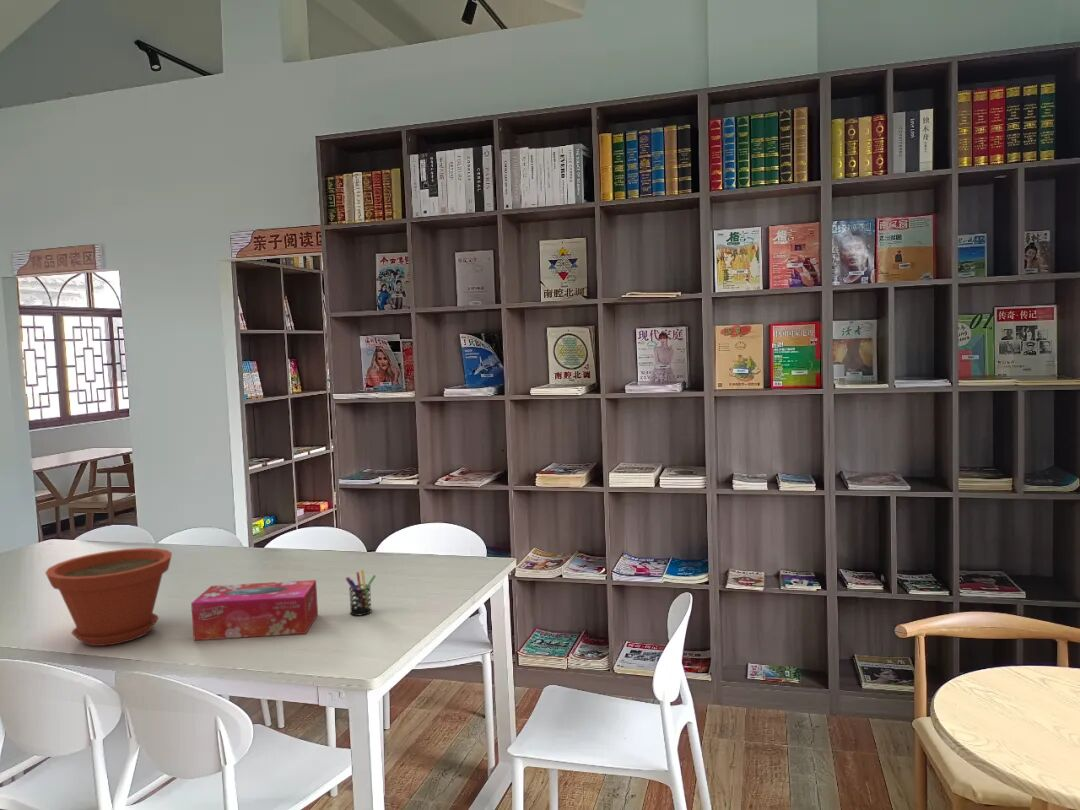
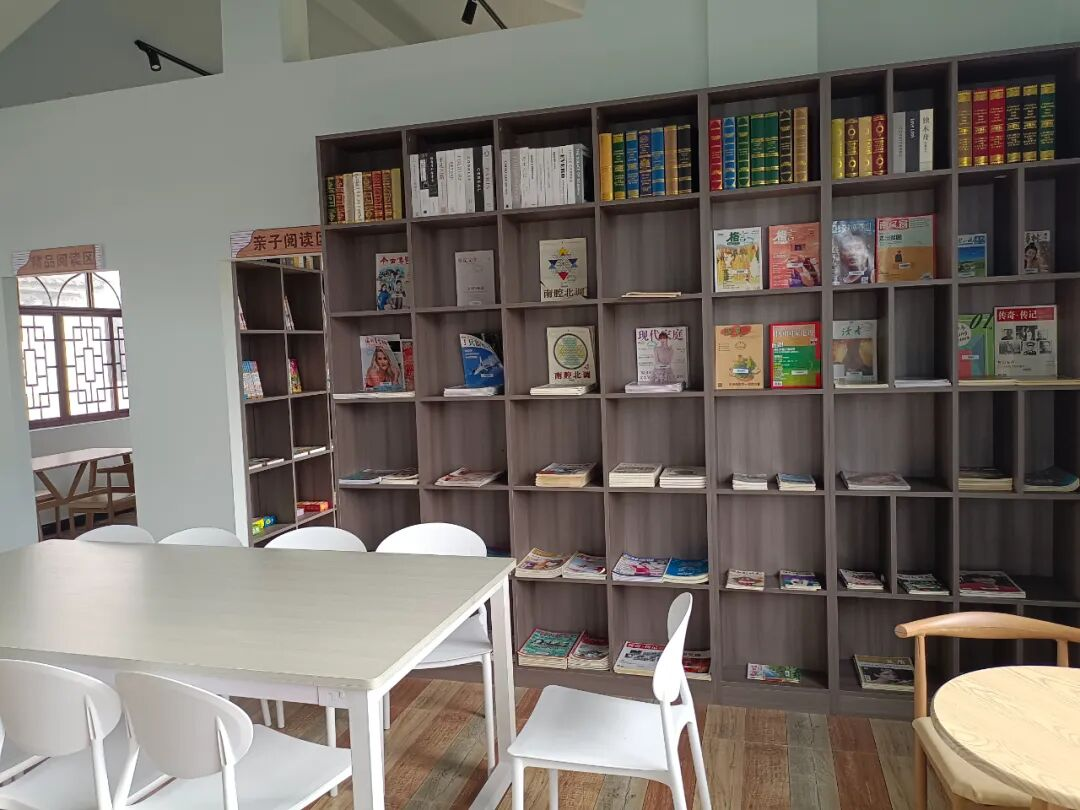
- plant pot [44,547,173,647]
- pen holder [345,569,377,617]
- tissue box [190,579,319,641]
